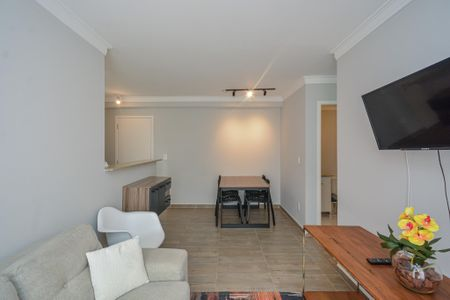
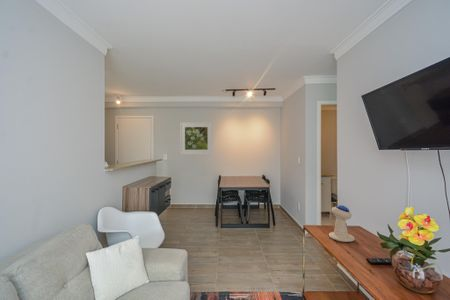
+ speaker [328,204,356,243]
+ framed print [179,121,213,155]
